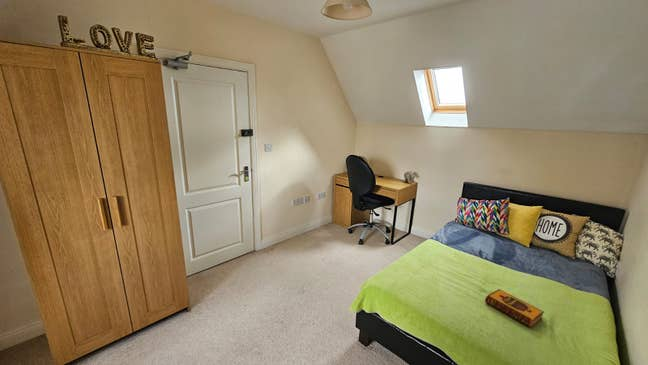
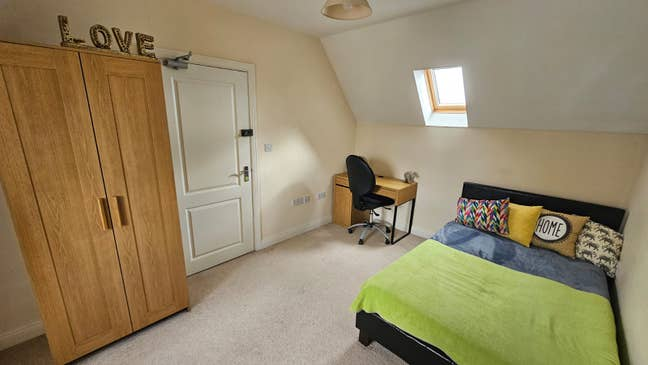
- hardback book [484,288,545,329]
